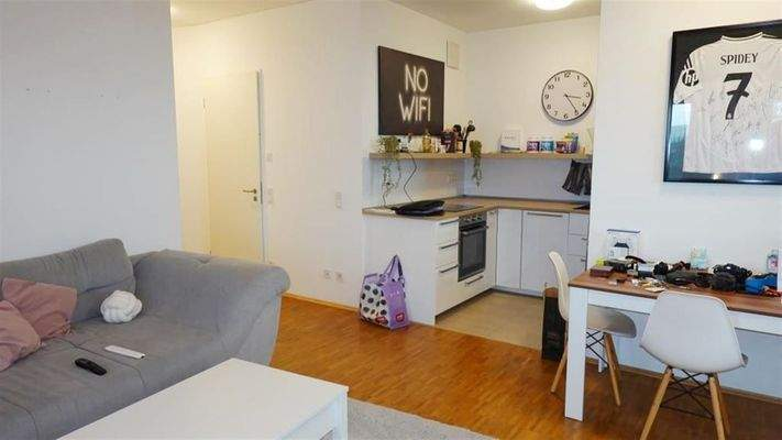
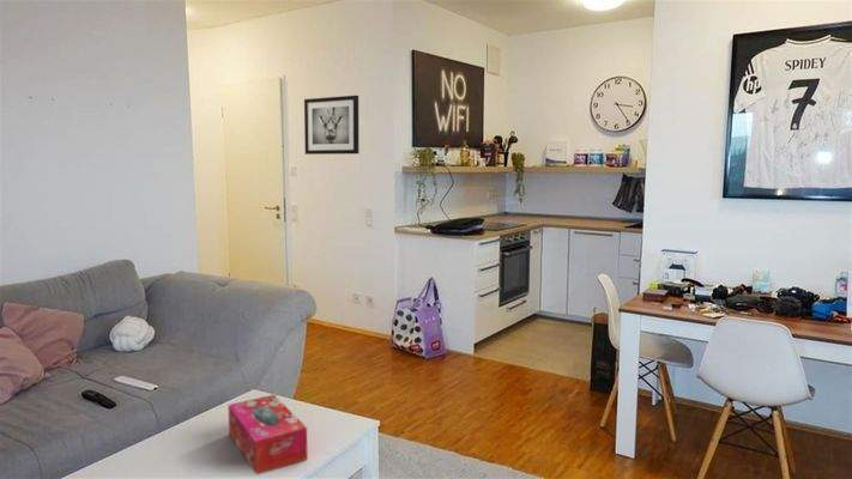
+ wall art [303,95,359,156]
+ tissue box [226,394,309,475]
